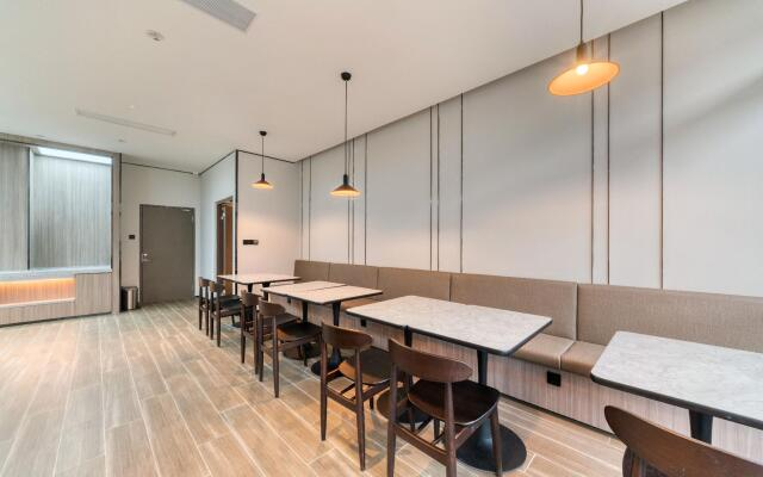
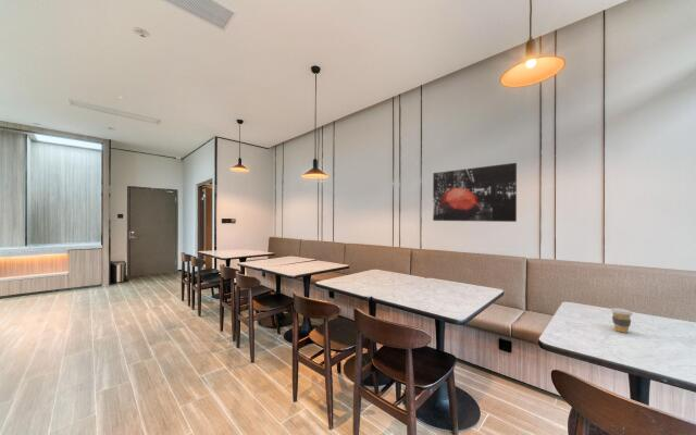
+ coffee cup [610,307,634,334]
+ wall art [432,162,518,223]
